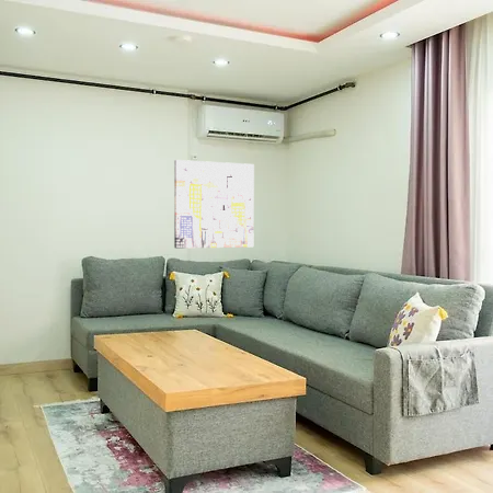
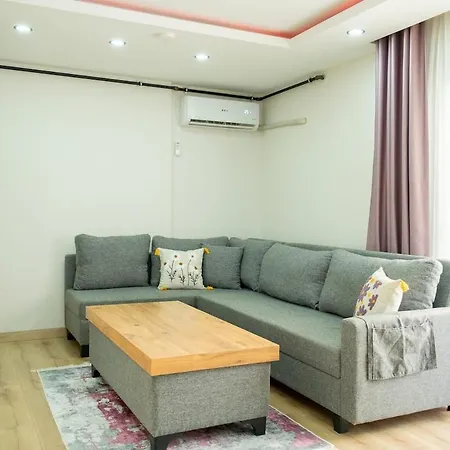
- wall art [173,159,255,250]
